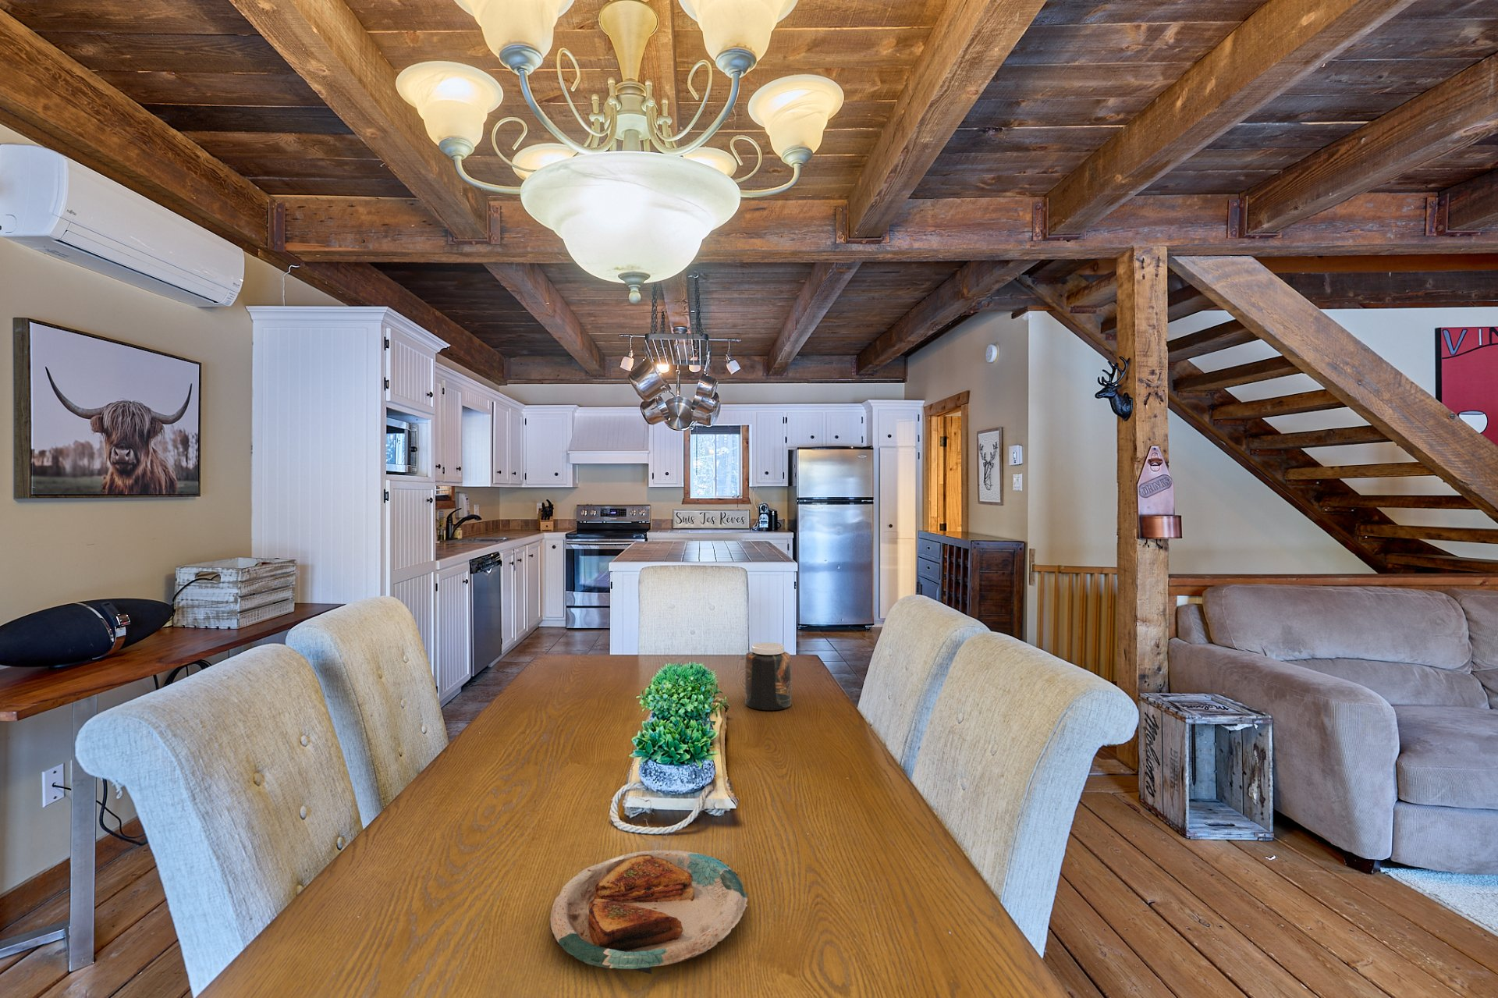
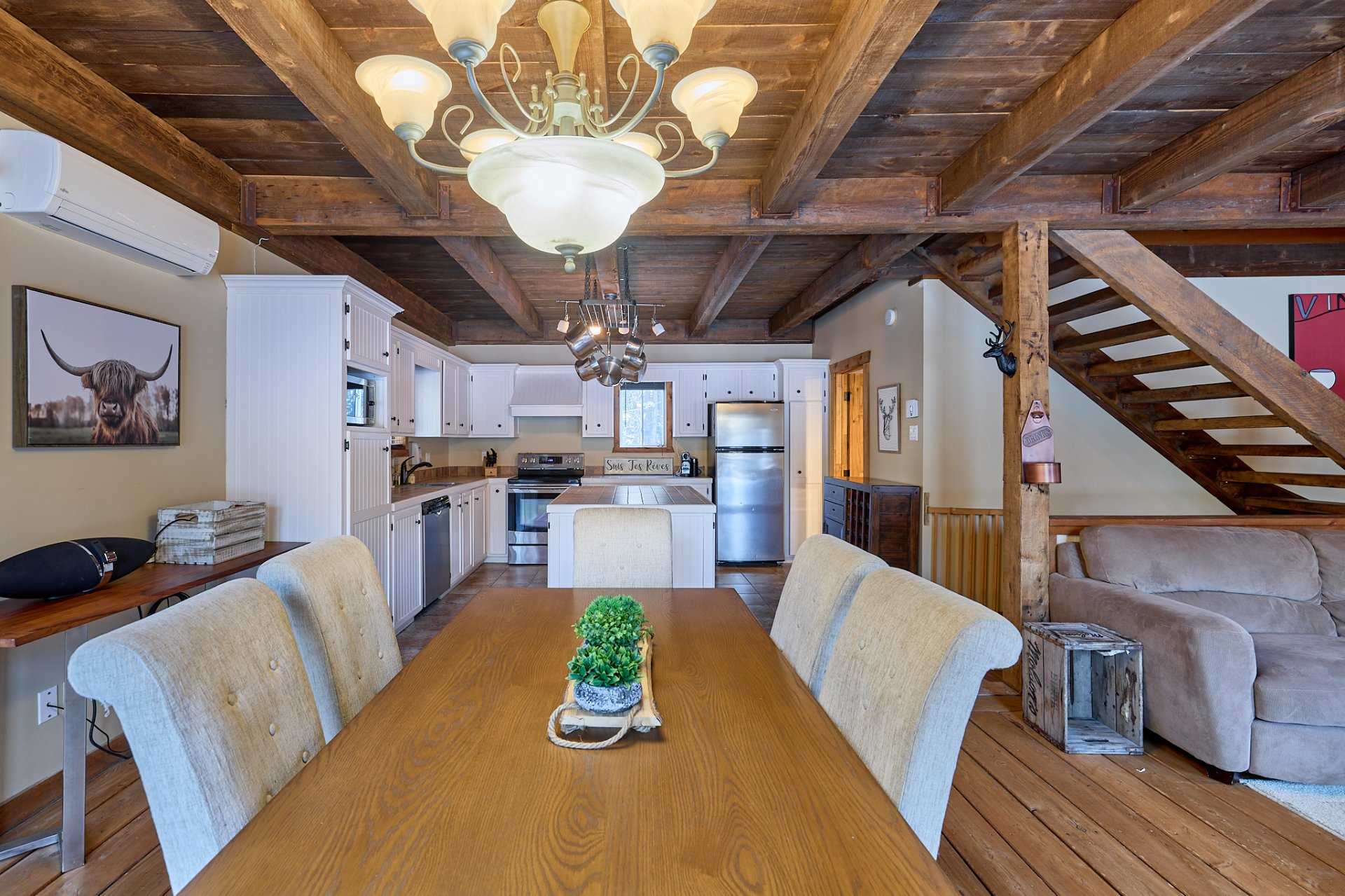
- jar [744,642,792,711]
- plate [549,849,750,975]
